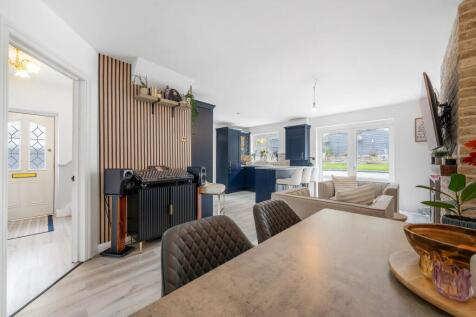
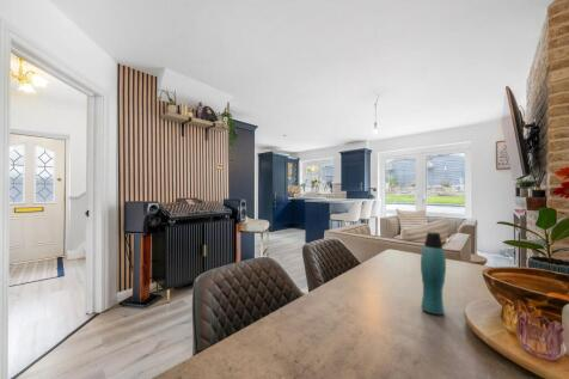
+ bottle [420,231,447,316]
